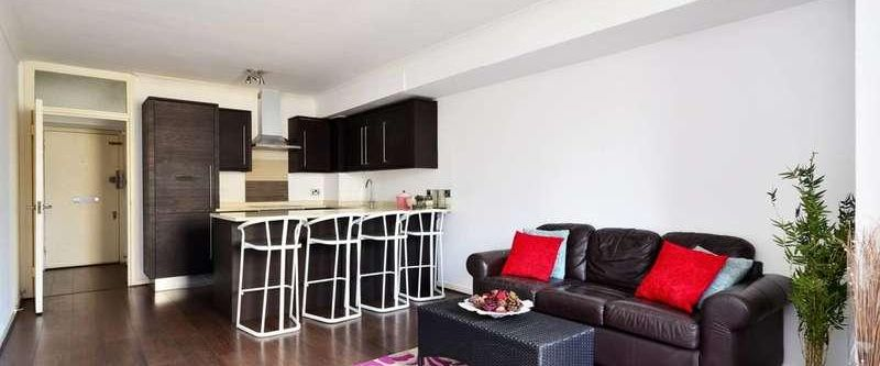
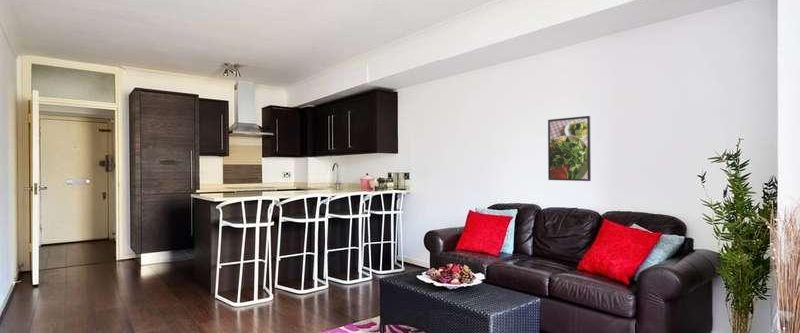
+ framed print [547,115,592,182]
